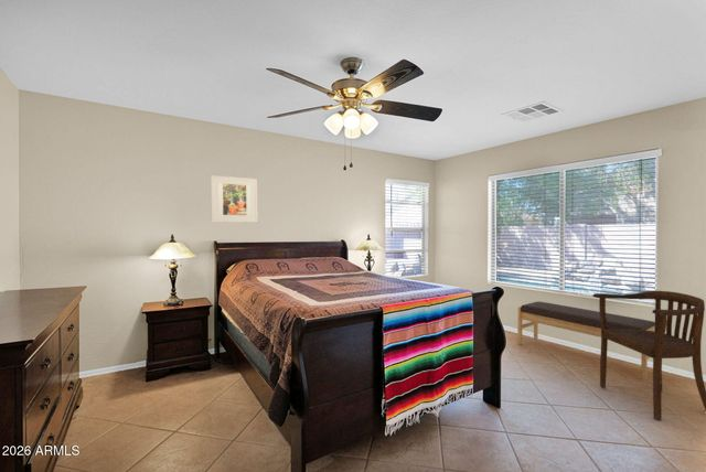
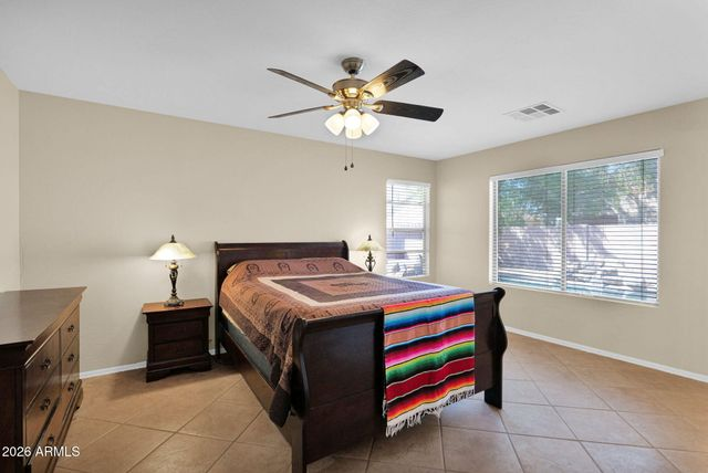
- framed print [210,174,258,224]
- armchair [592,290,706,422]
- bench [516,300,655,382]
